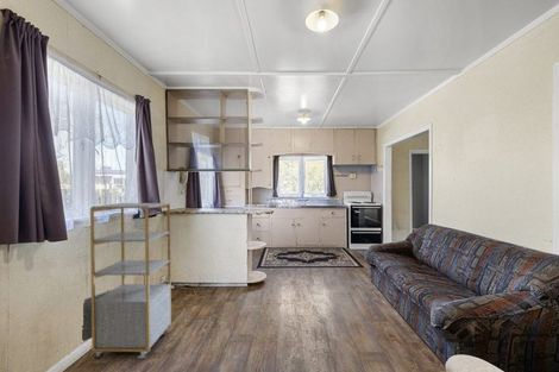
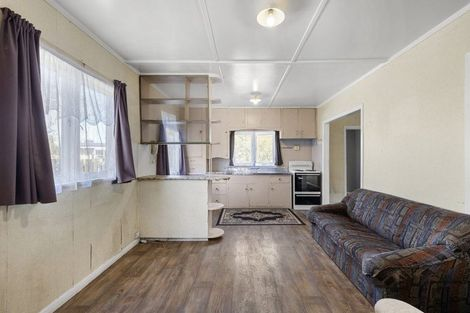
- shelving unit [81,202,172,361]
